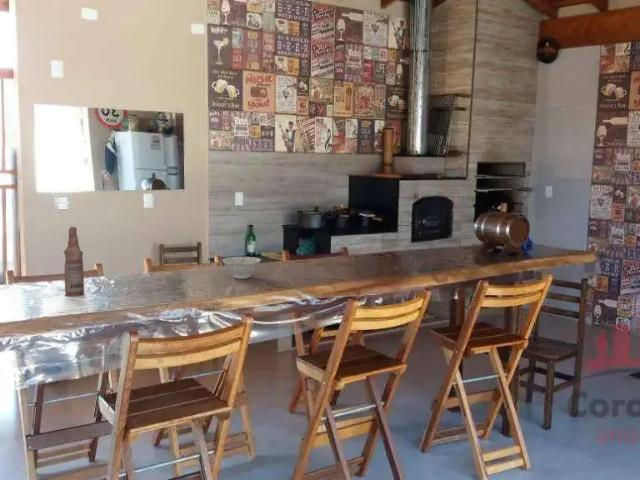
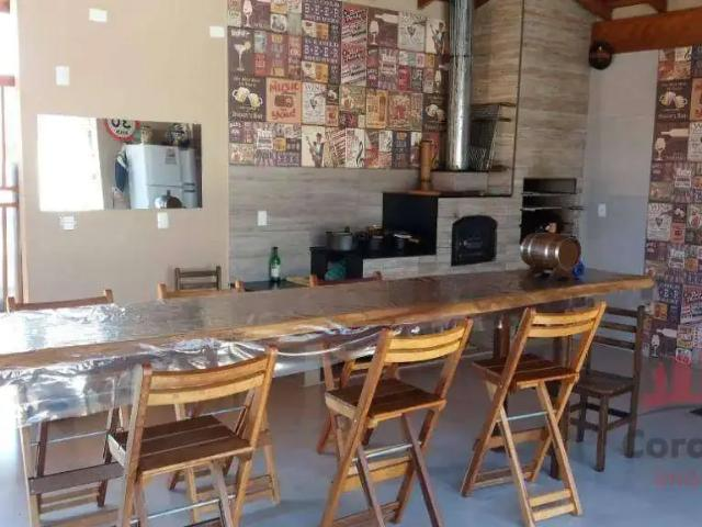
- bottle [63,226,85,298]
- bowl [221,256,262,280]
